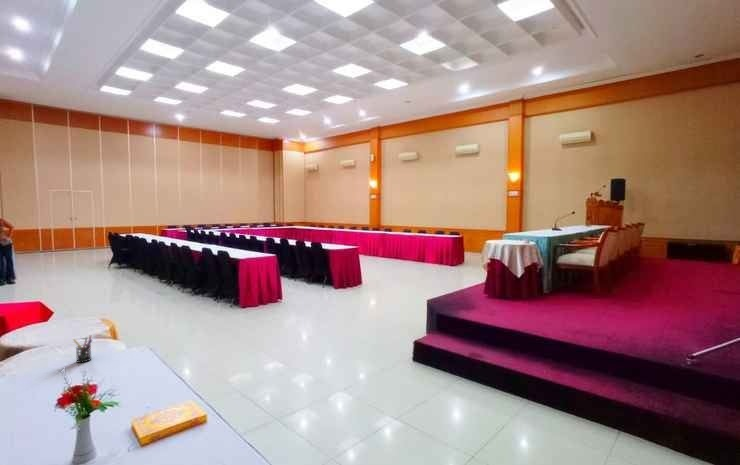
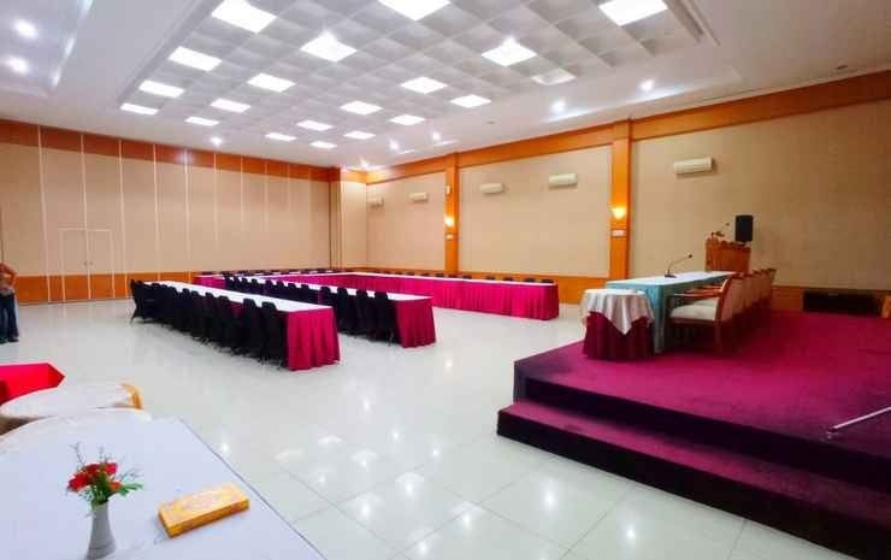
- pen holder [72,334,93,364]
